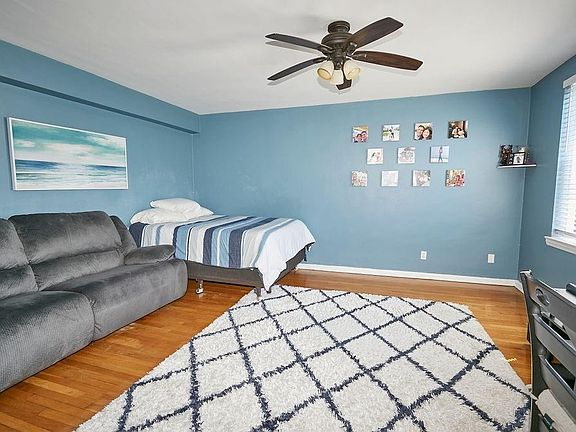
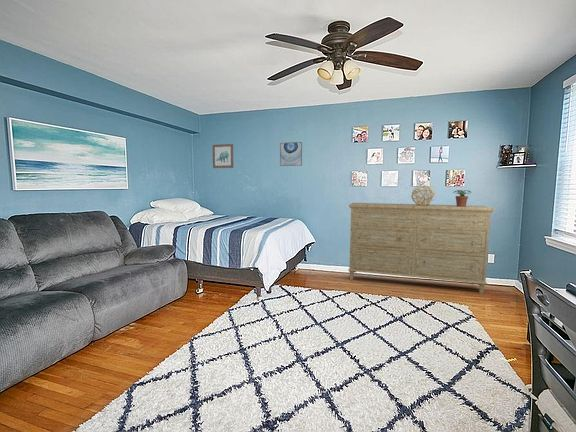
+ potted plant [452,189,472,207]
+ dresser [347,202,495,295]
+ decorative sphere [410,182,436,206]
+ wall art [212,143,234,169]
+ wall art [279,141,303,167]
